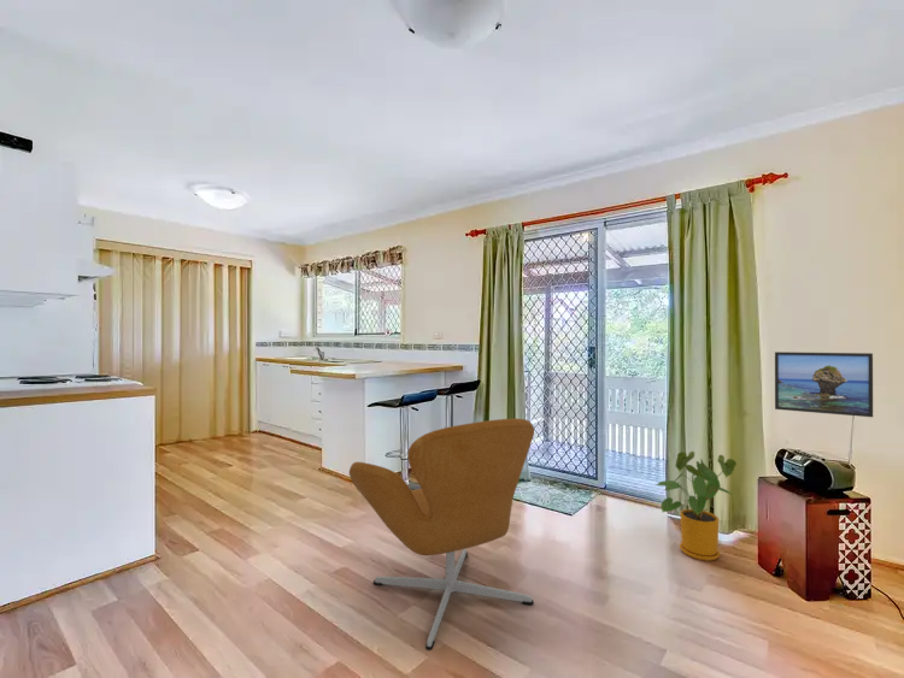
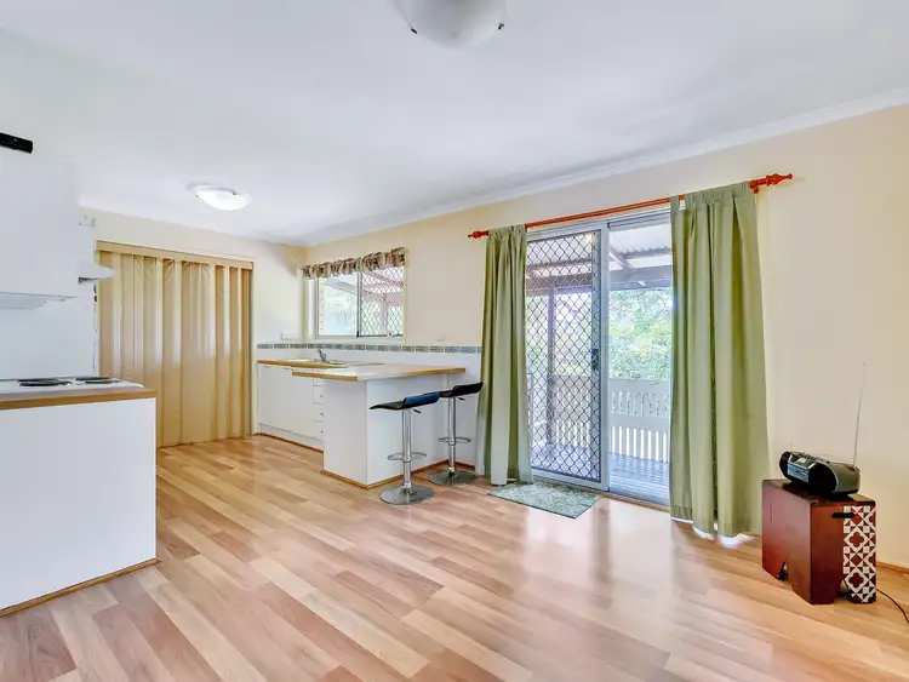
- house plant [656,450,738,562]
- armchair [348,418,535,652]
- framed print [774,350,874,418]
